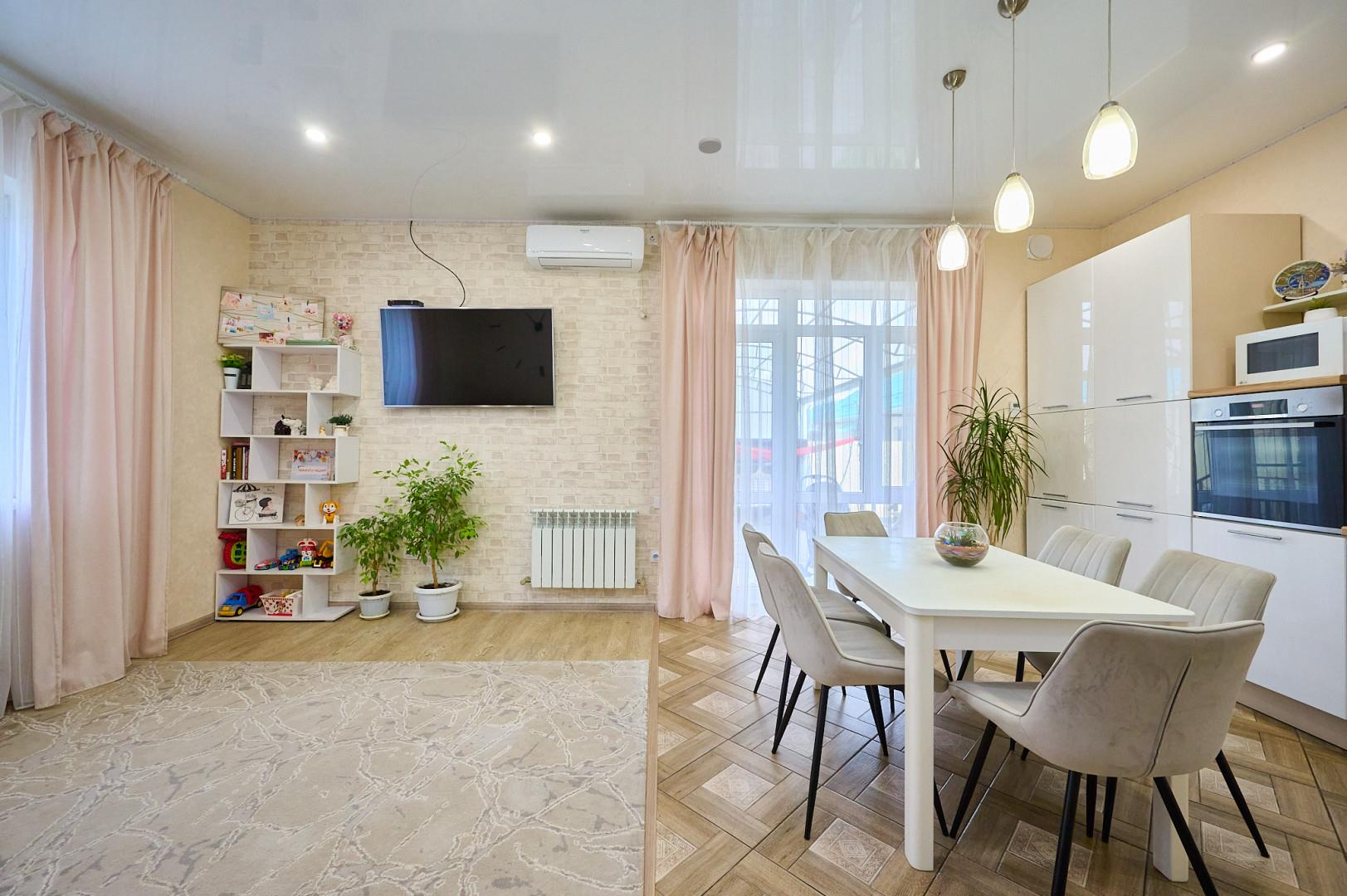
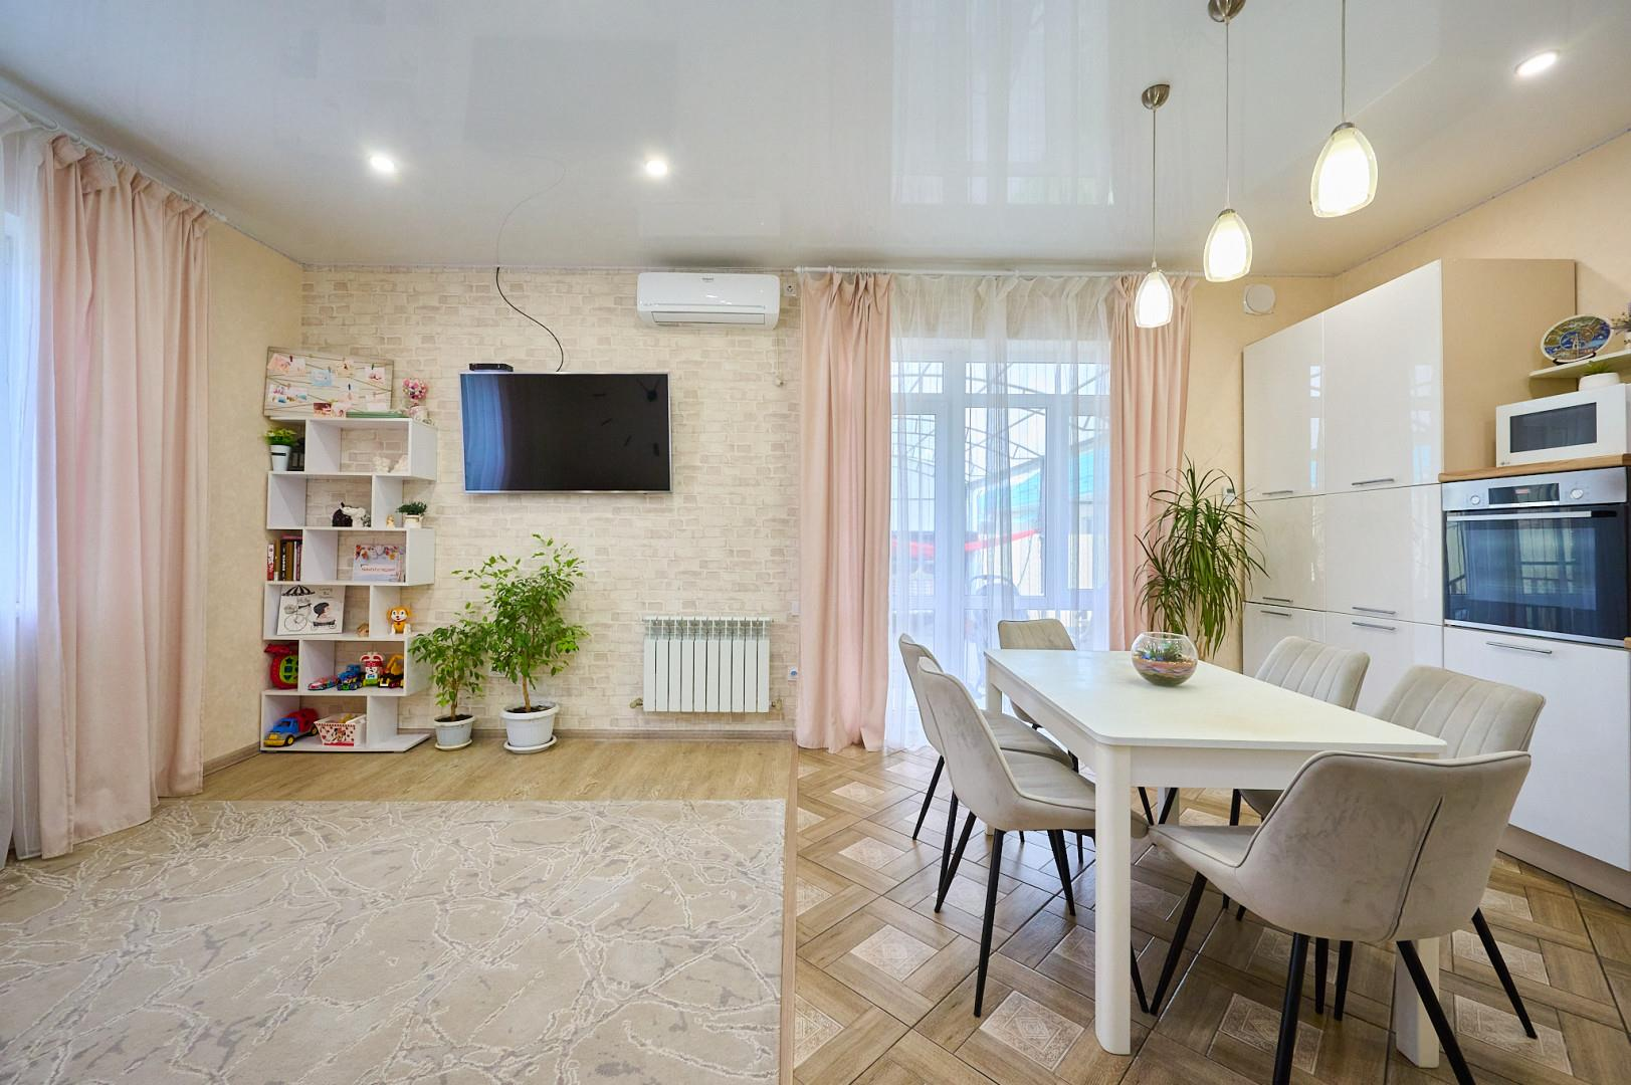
- smoke detector [698,136,722,154]
